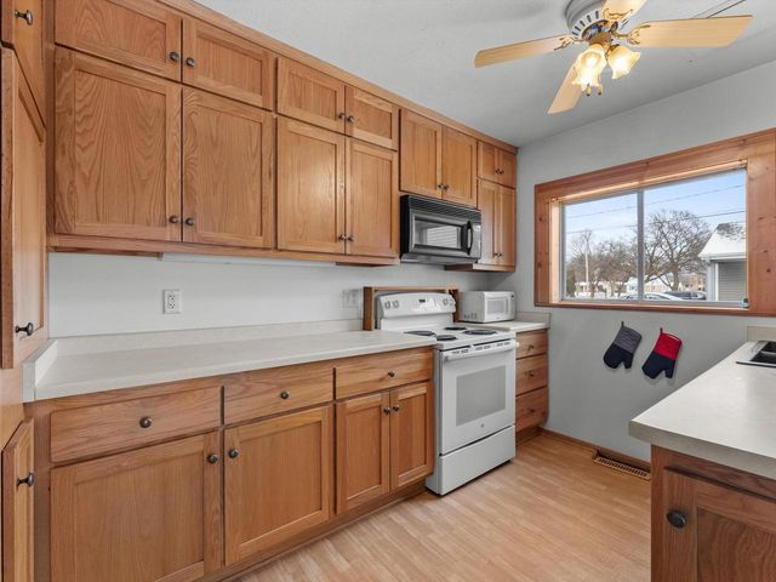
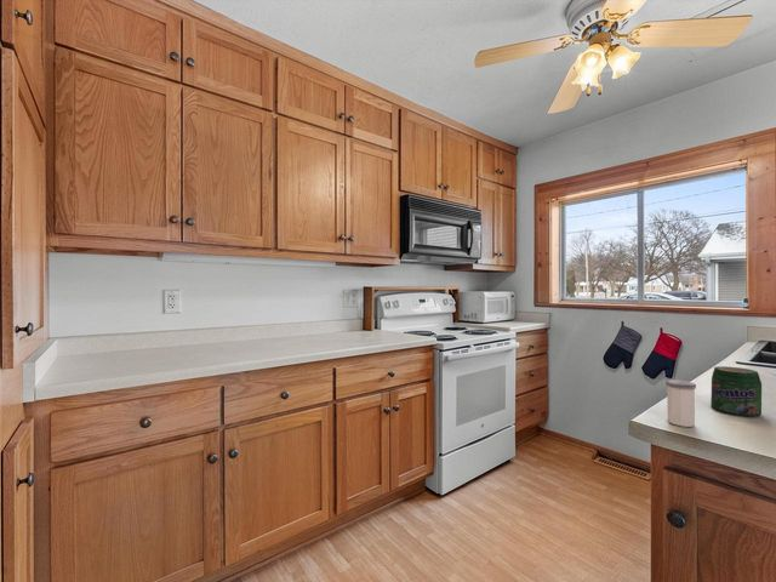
+ salt shaker [664,378,697,428]
+ jar [709,365,763,418]
